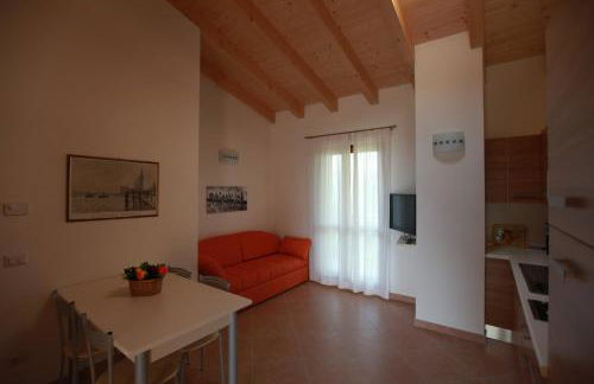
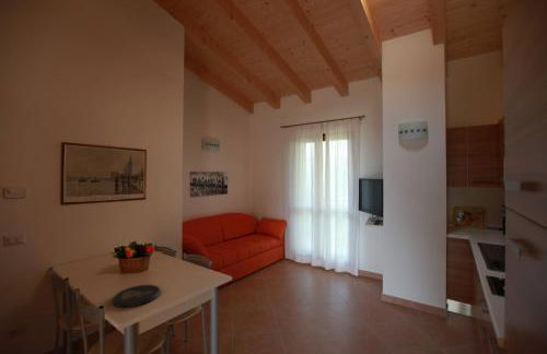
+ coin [112,284,161,308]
